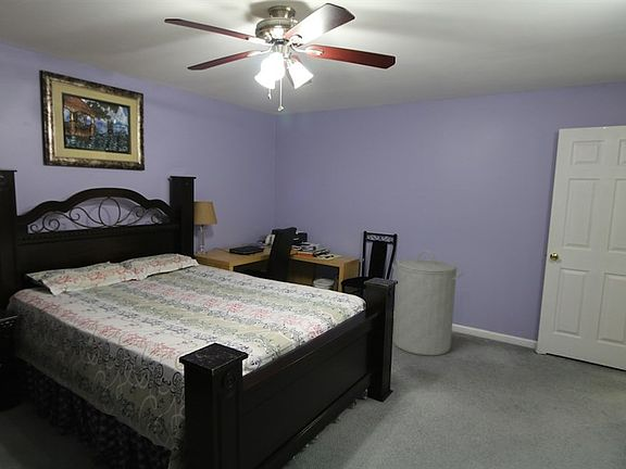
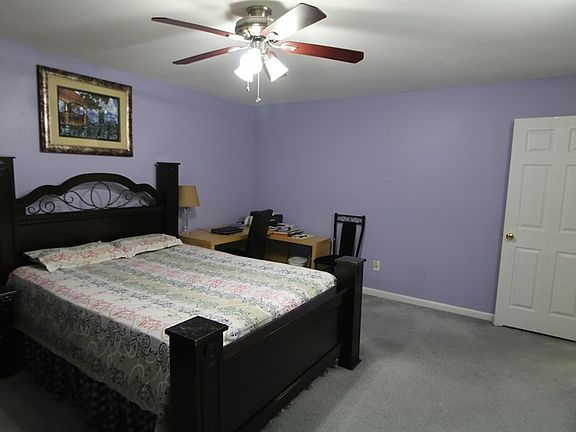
- laundry hamper [391,250,465,356]
